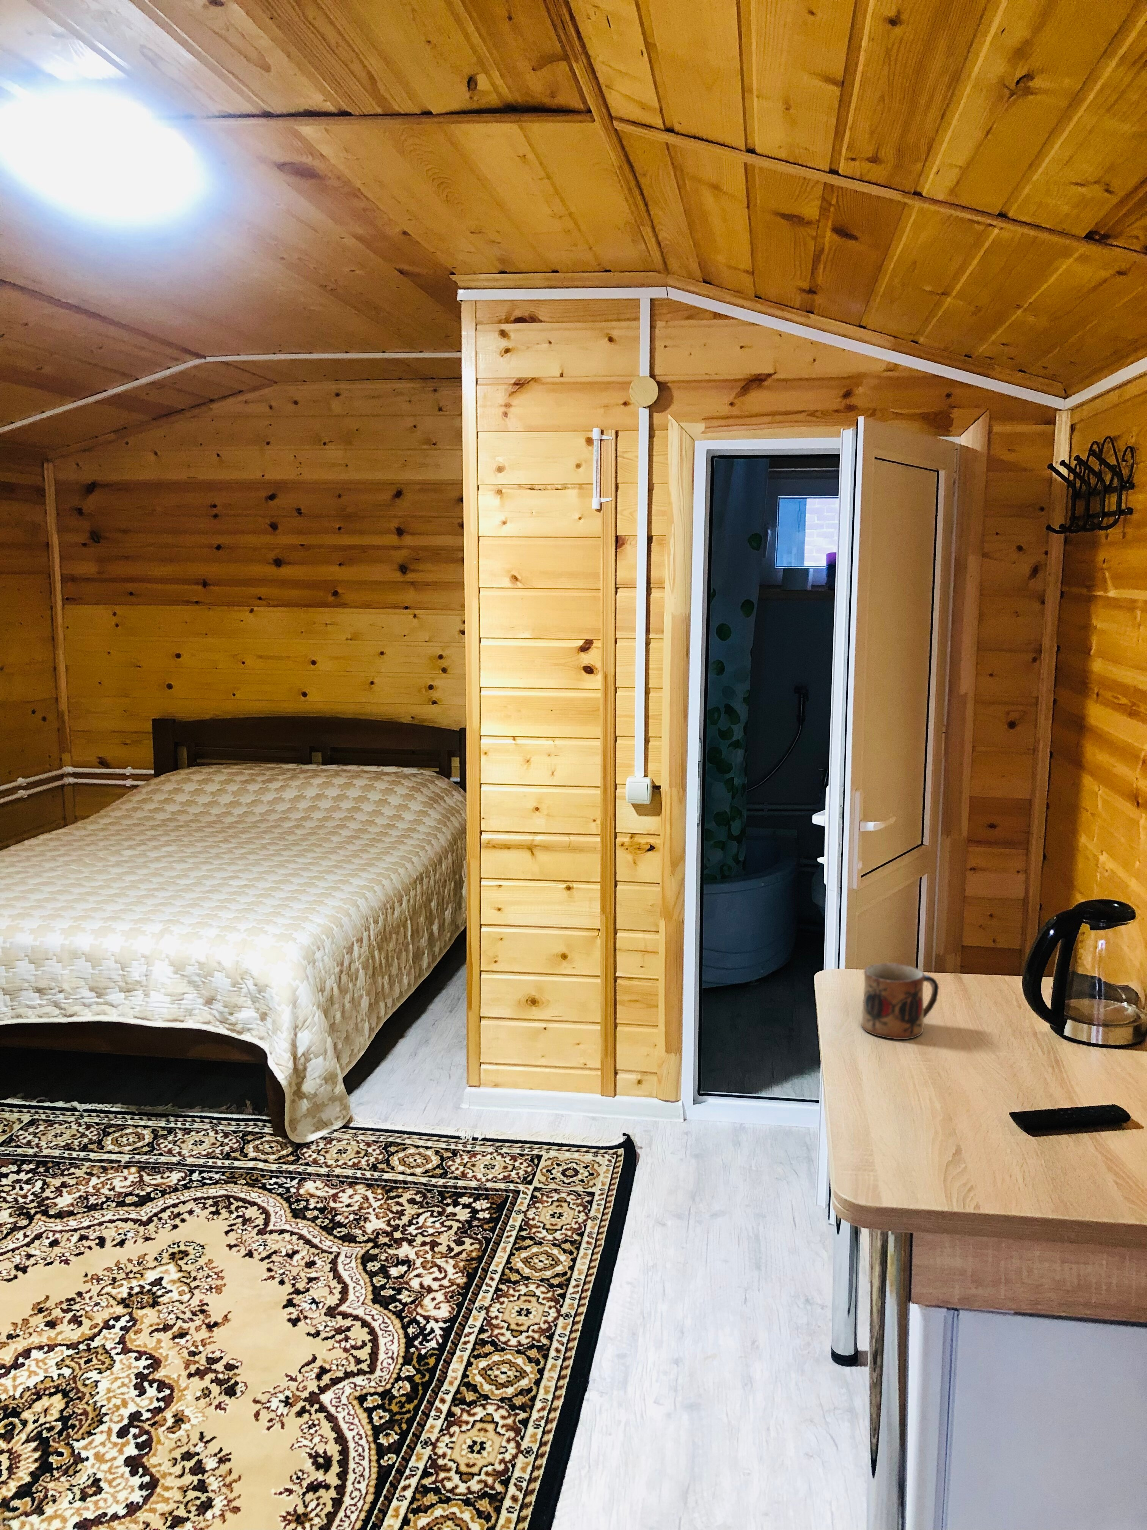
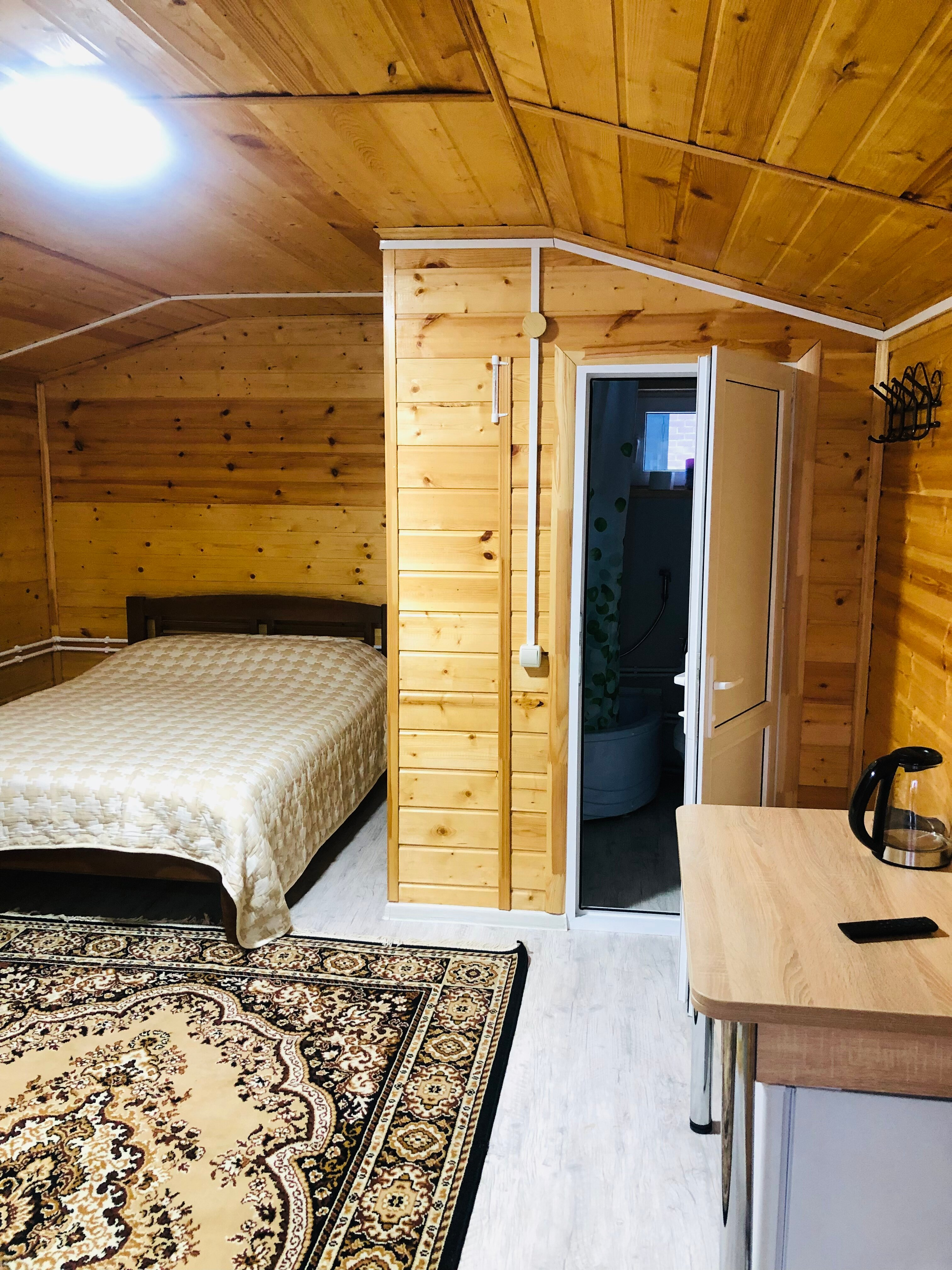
- mug [861,963,939,1040]
